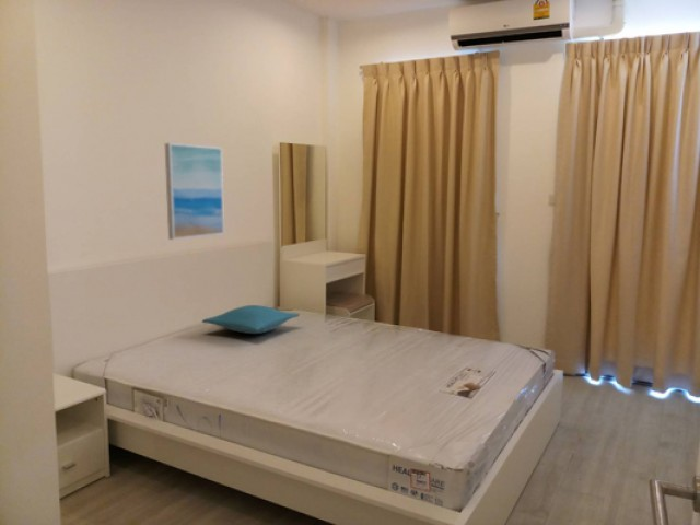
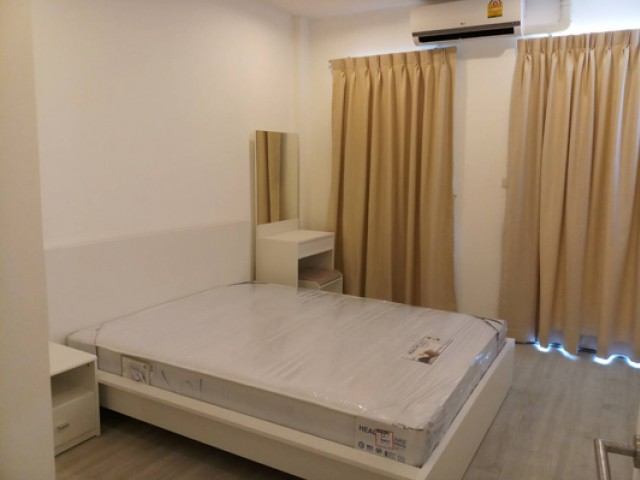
- pillow [201,304,301,335]
- wall art [164,142,225,241]
